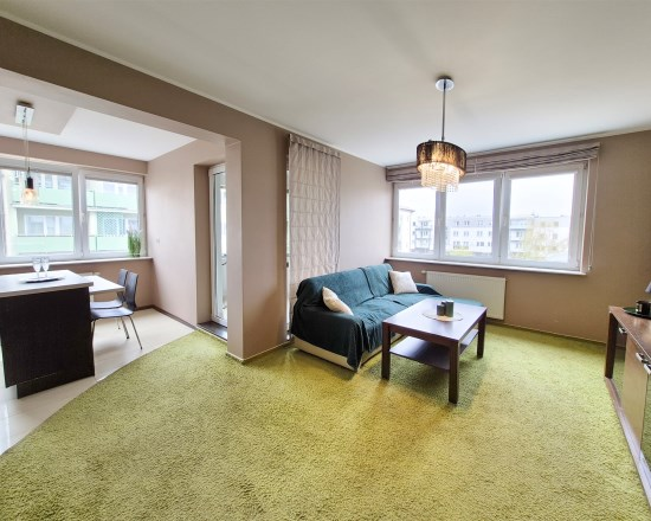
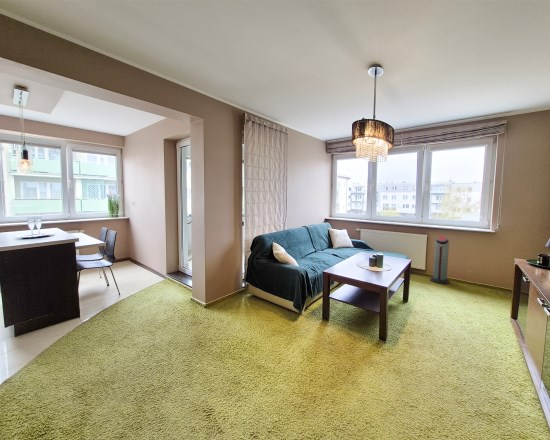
+ air purifier [429,235,451,285]
